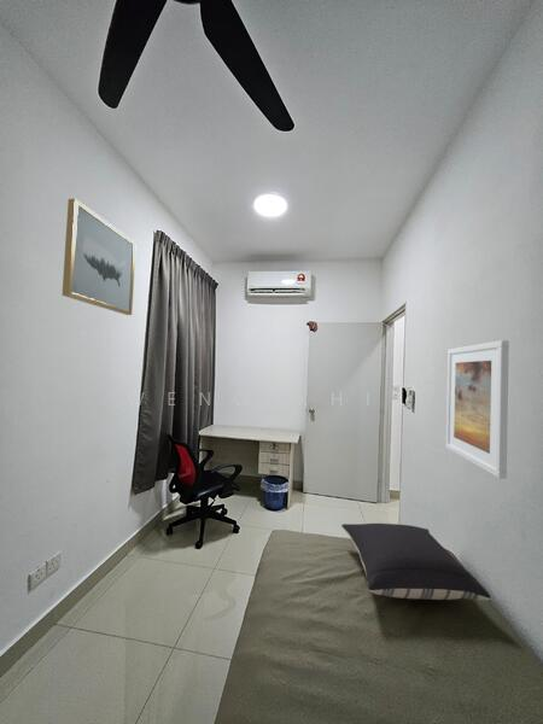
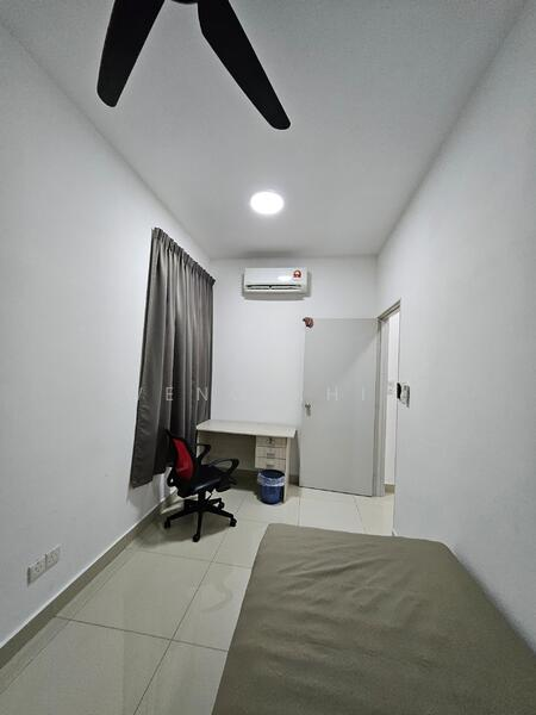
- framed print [445,339,510,480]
- wall art [62,198,138,316]
- pillow [340,522,491,602]
